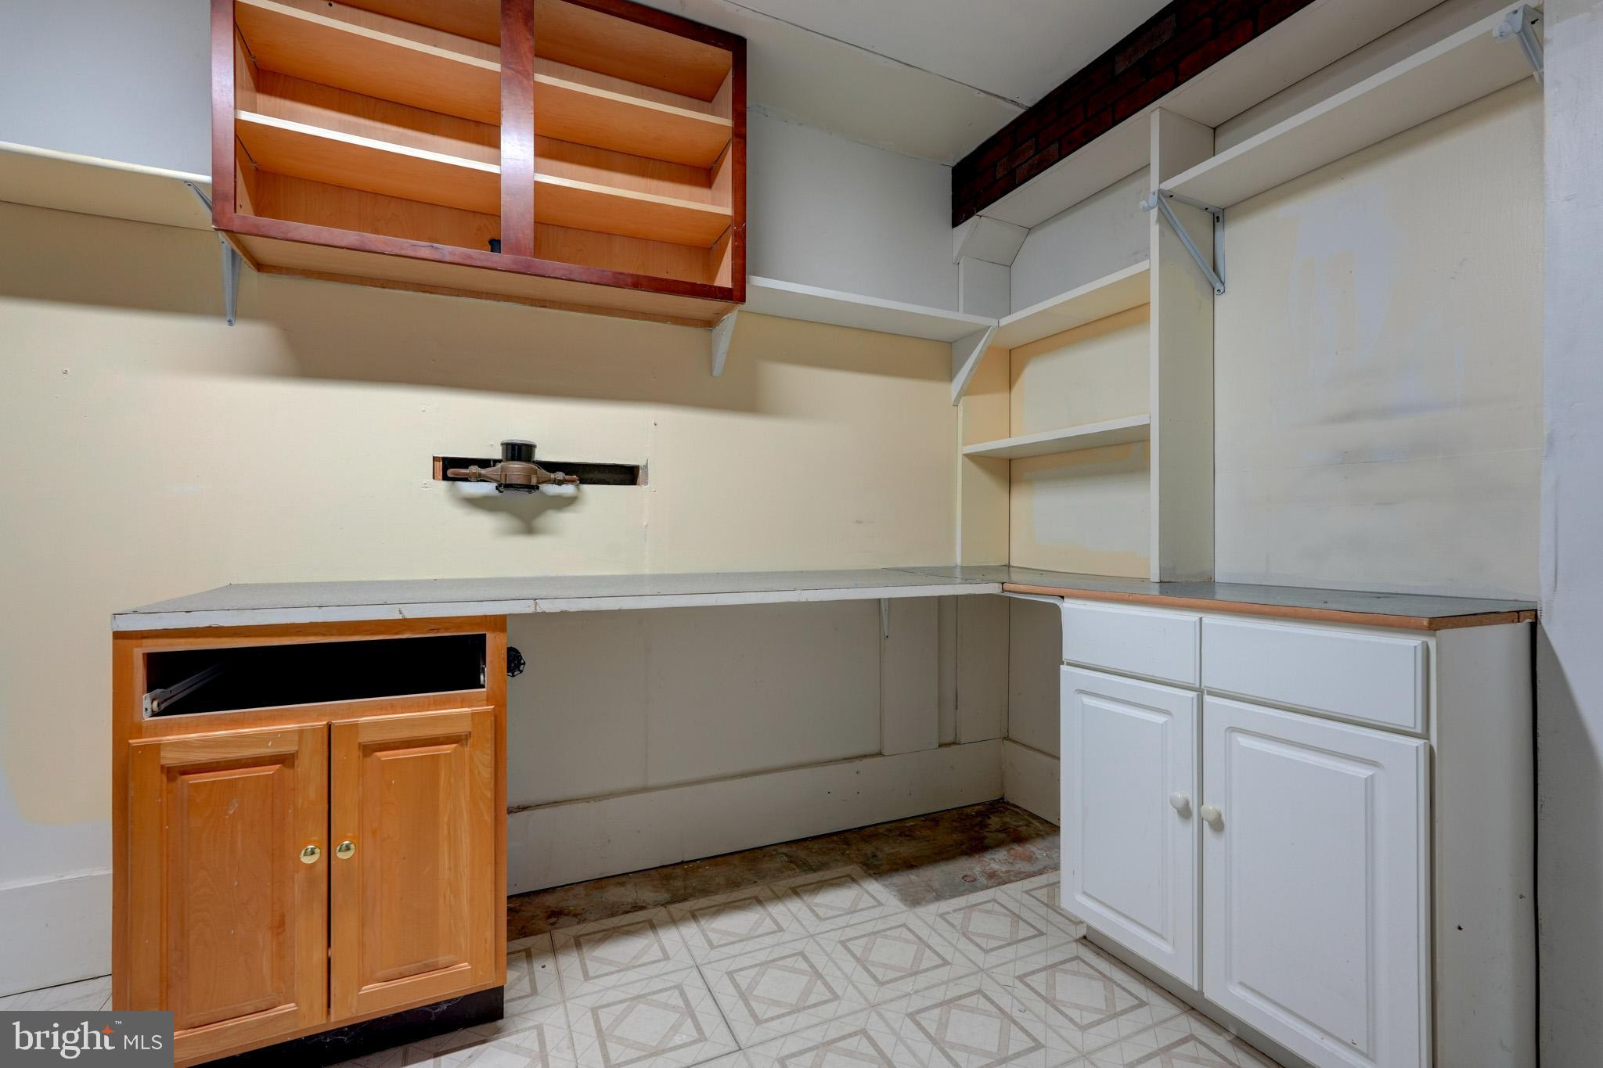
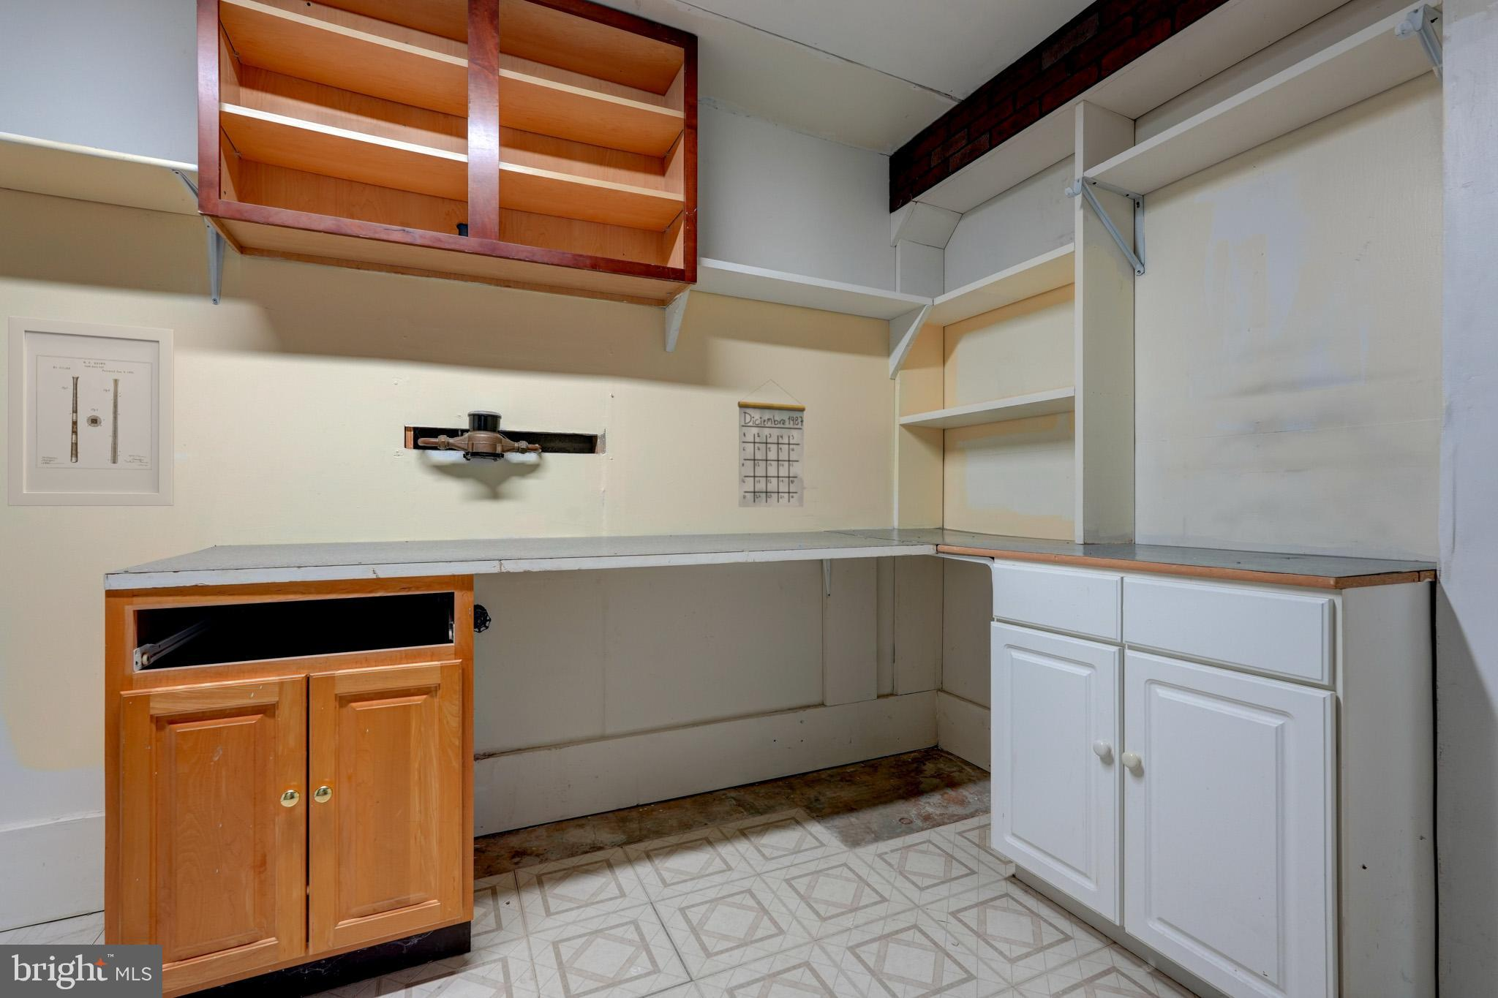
+ wall art [8,315,175,507]
+ calendar [737,379,806,508]
